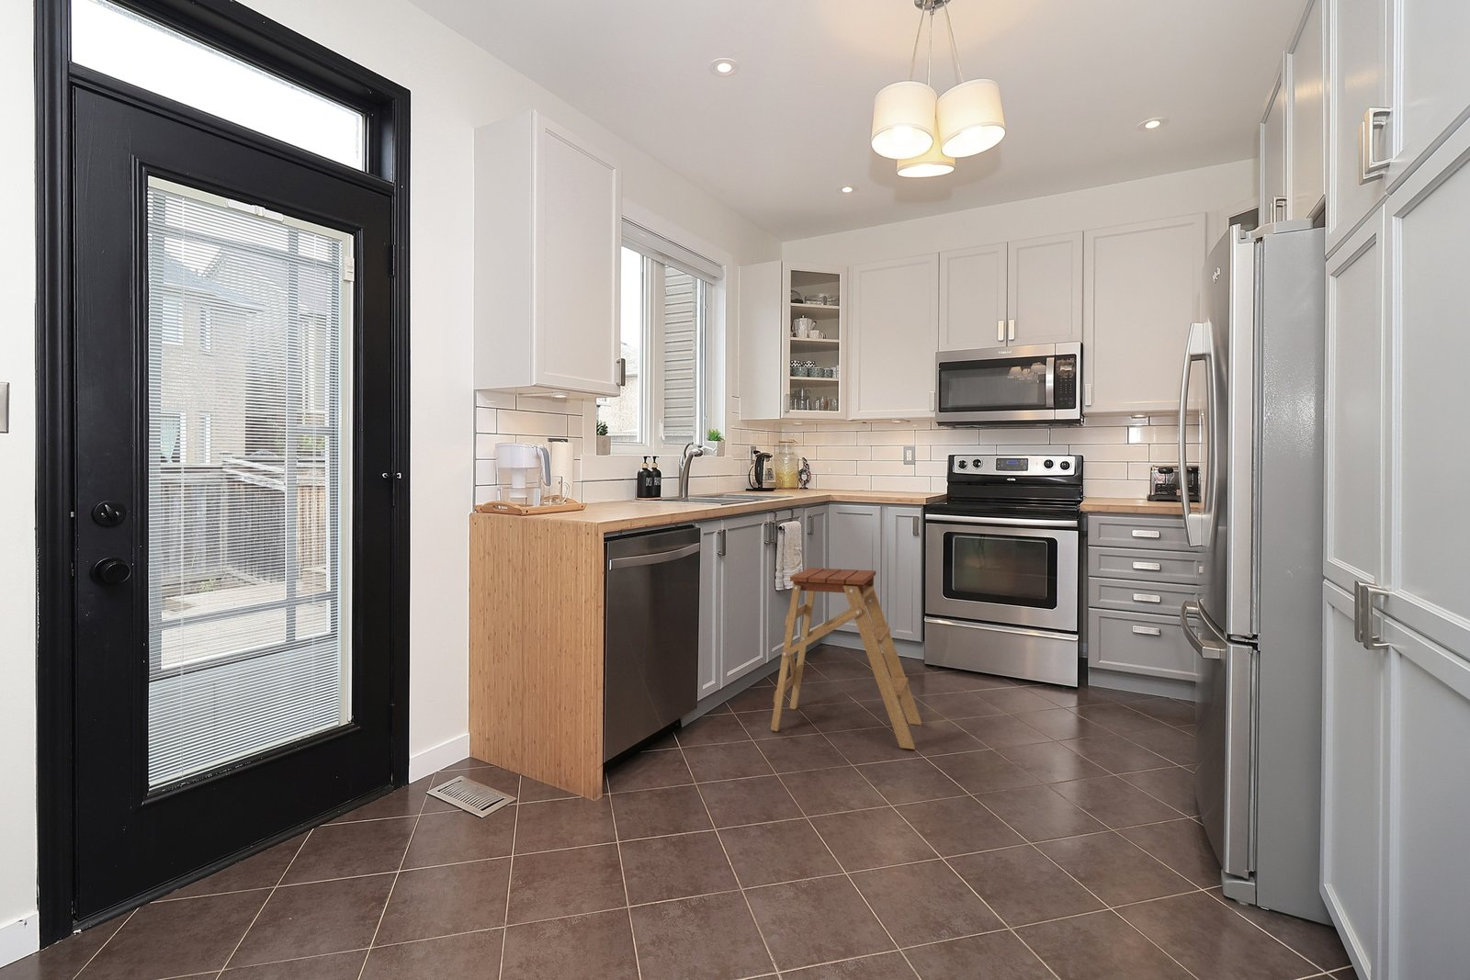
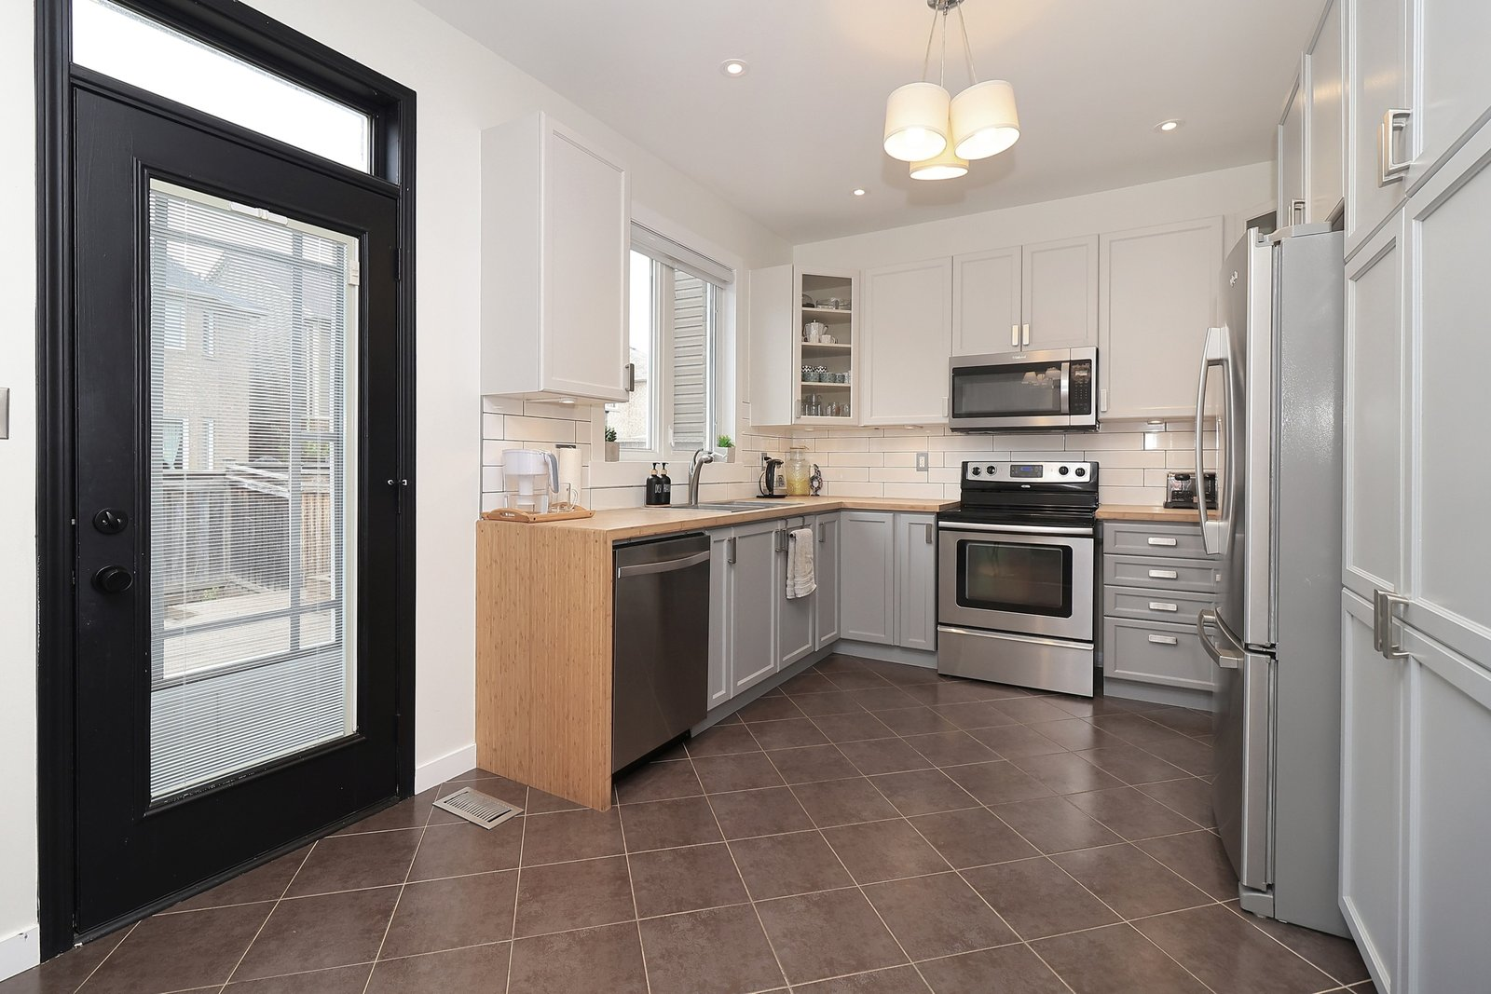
- step ladder [770,567,922,750]
